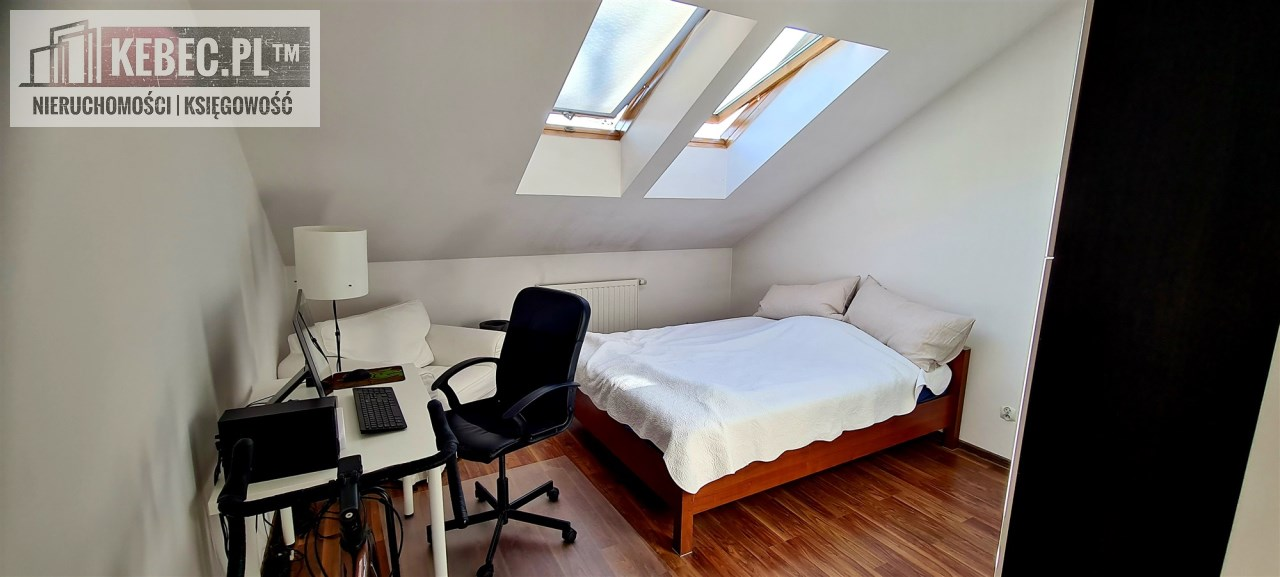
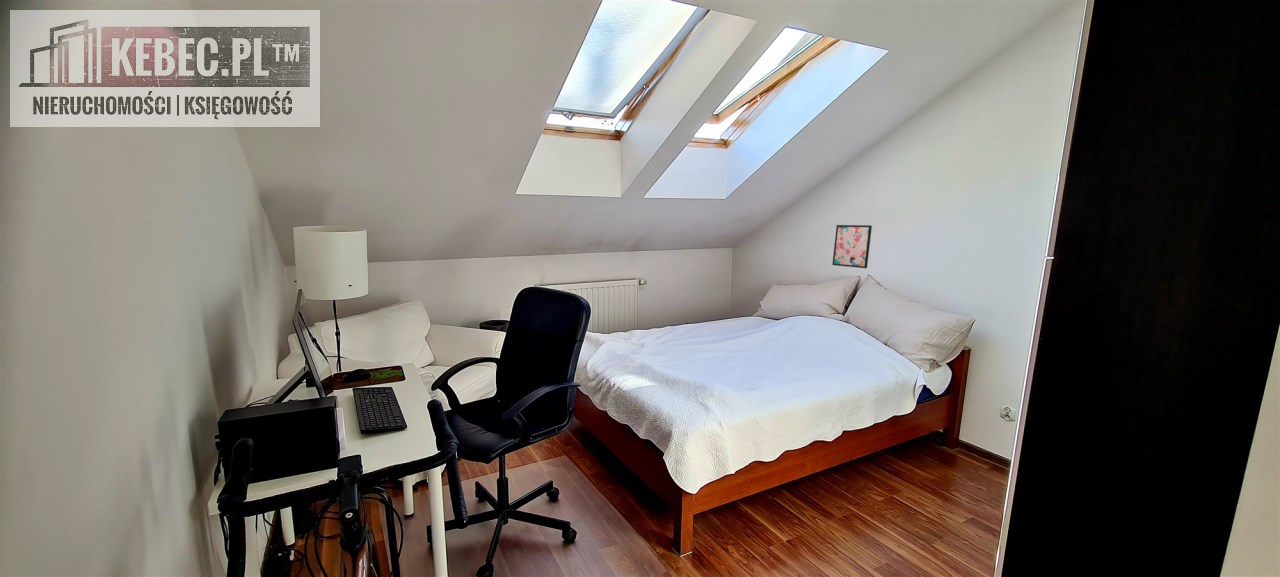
+ wall art [831,224,873,269]
